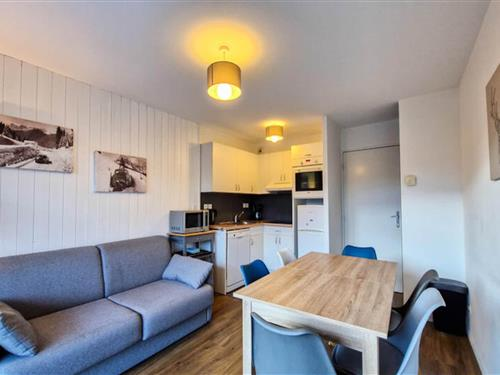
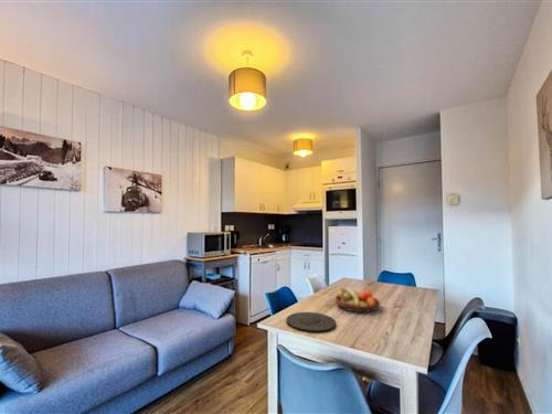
+ fruit bowl [335,286,381,314]
+ plate [285,311,337,335]
